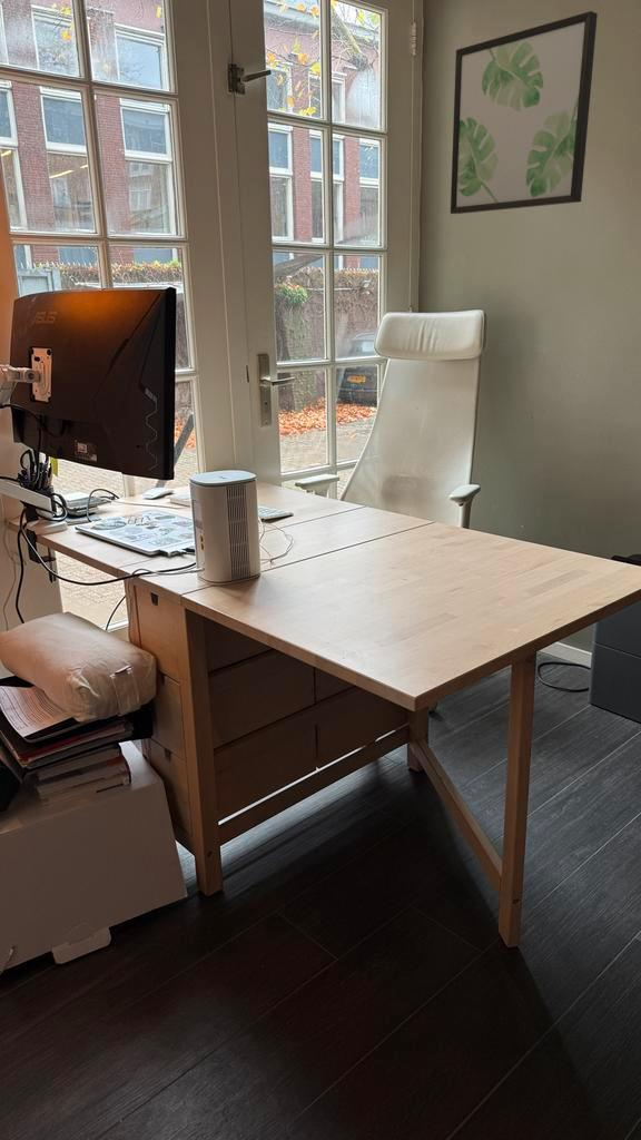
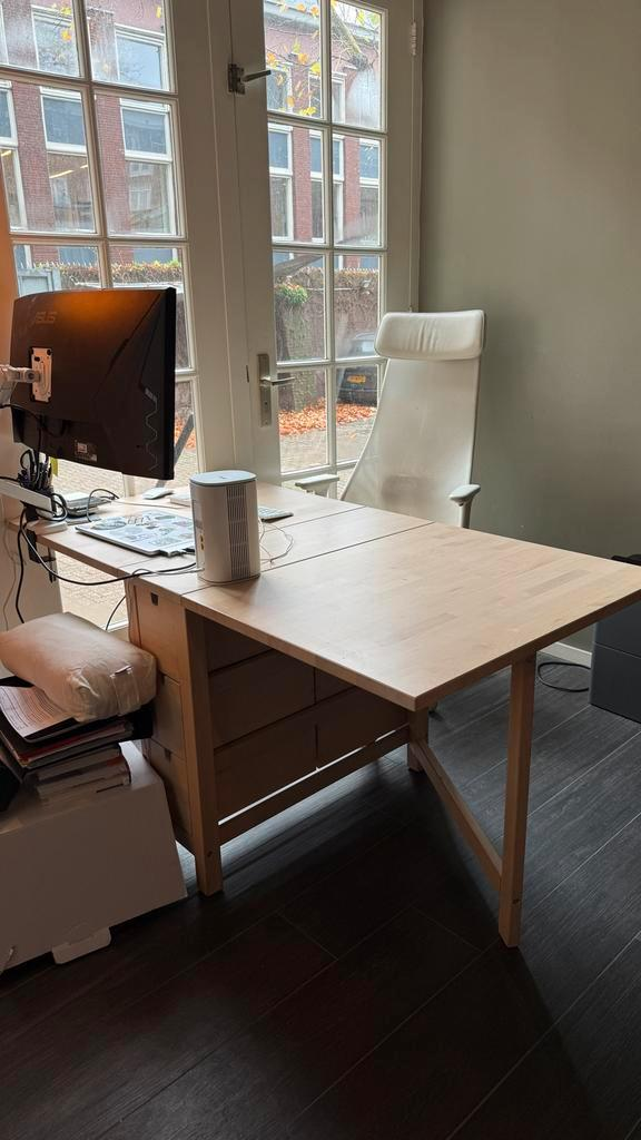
- wall art [450,10,599,215]
